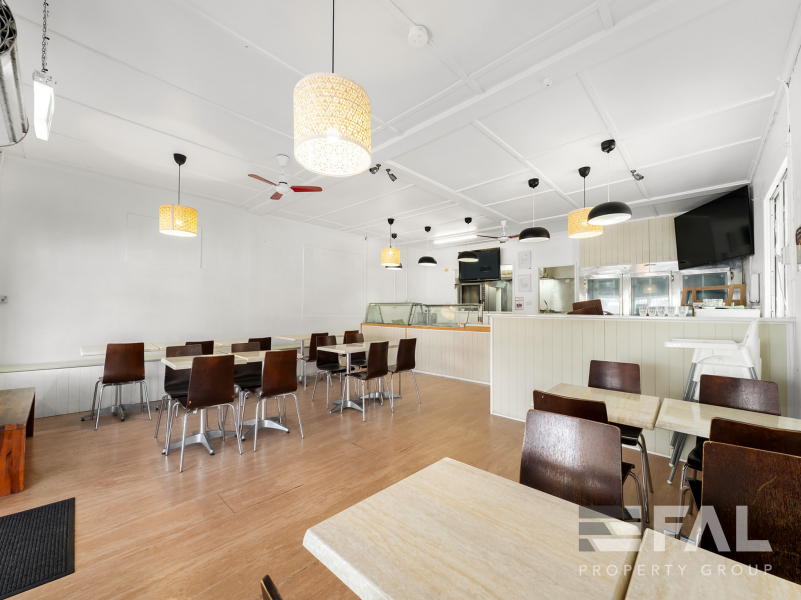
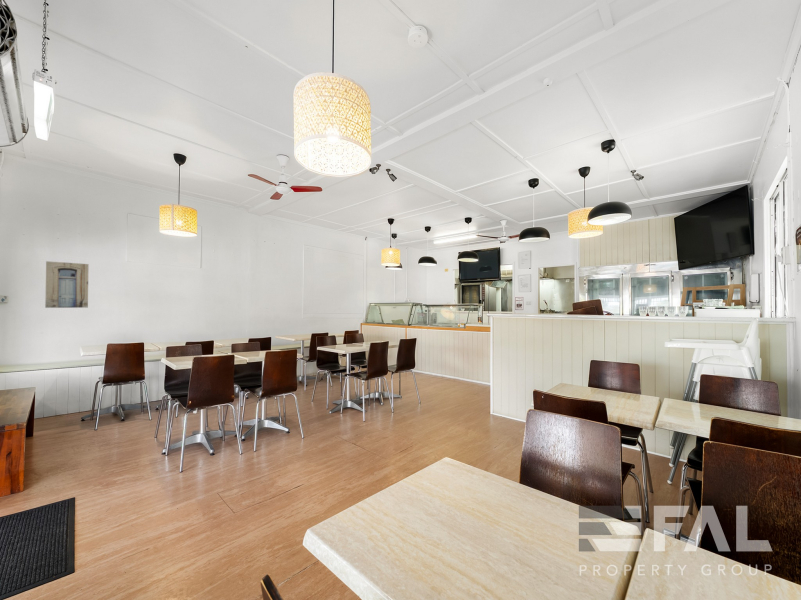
+ wall art [44,260,90,309]
